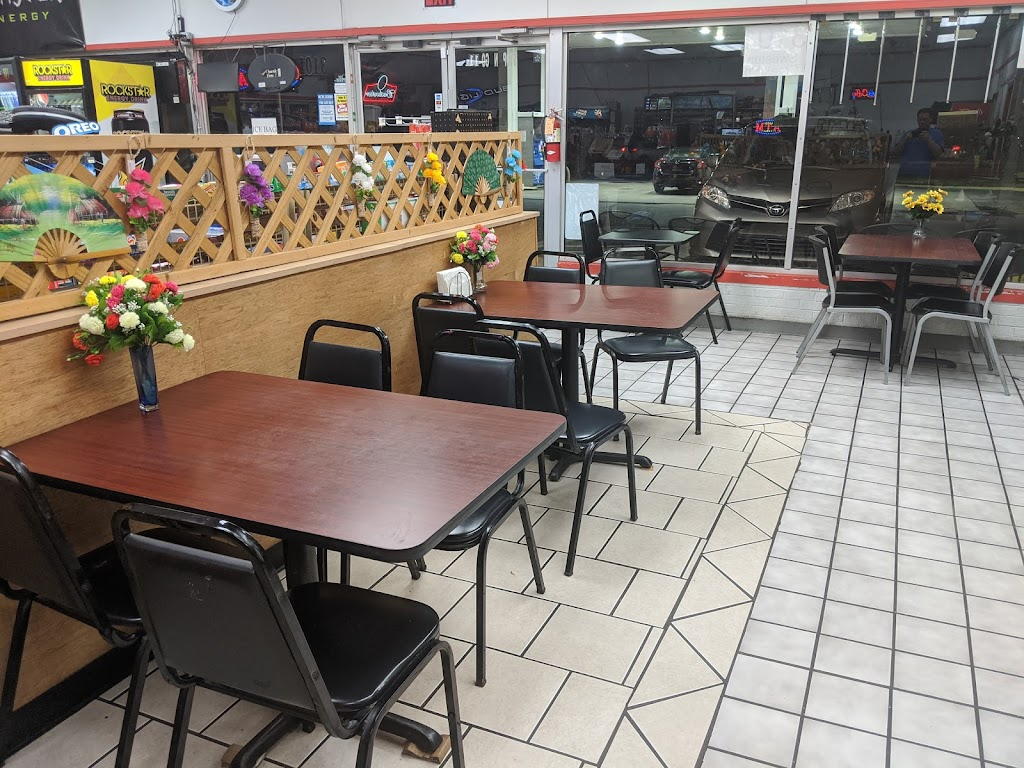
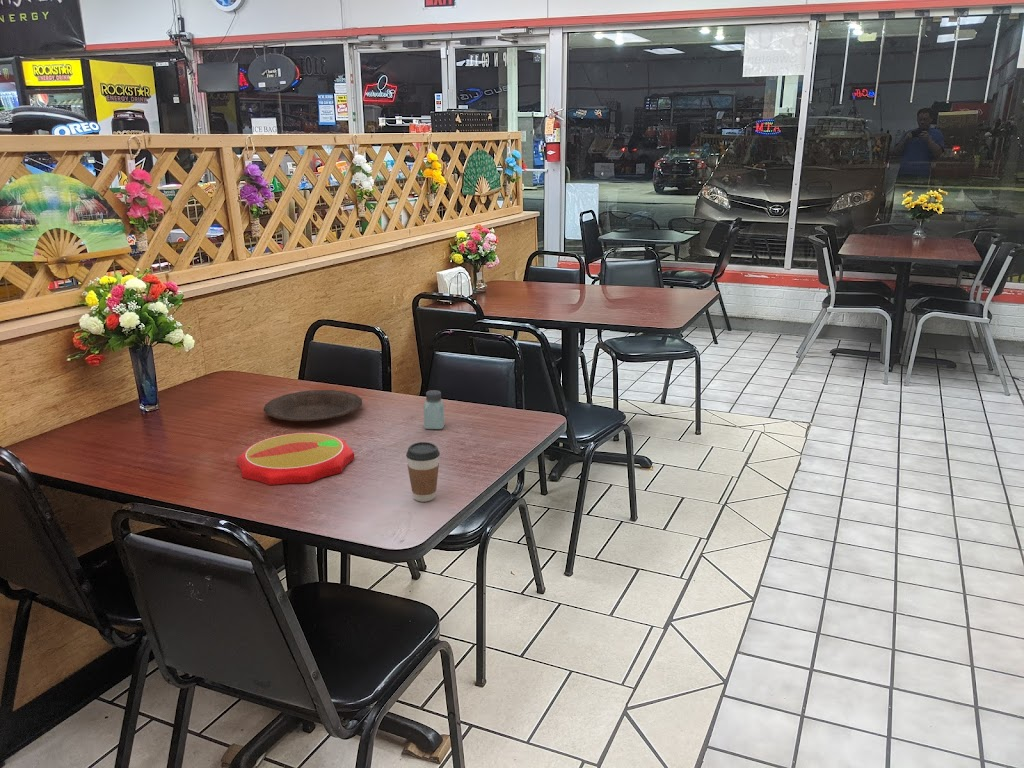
+ plate [236,432,355,486]
+ coffee cup [405,441,441,503]
+ plate [263,389,363,423]
+ saltshaker [423,389,445,430]
